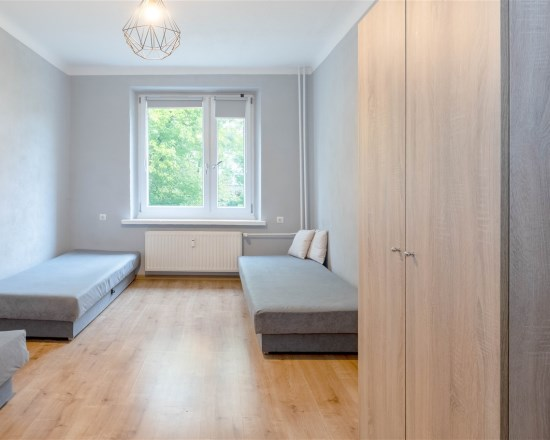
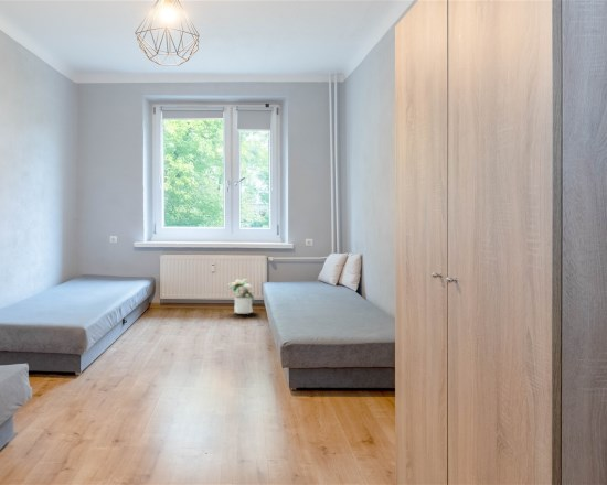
+ potted plant [225,278,257,315]
